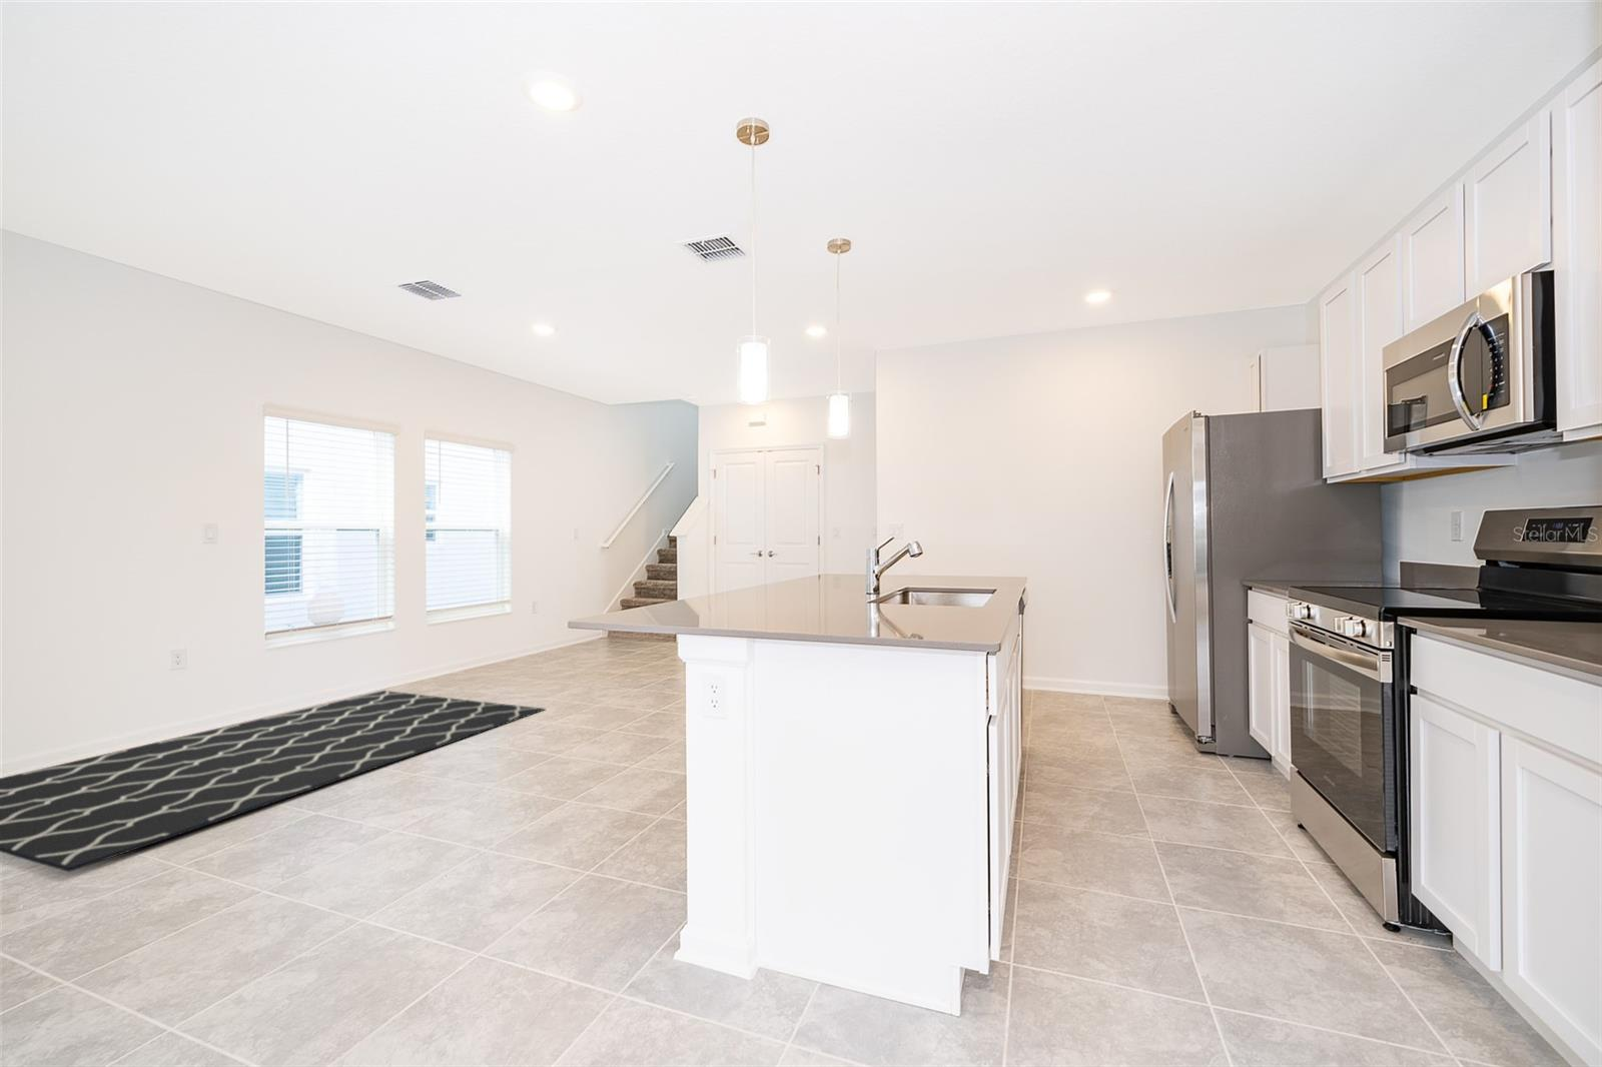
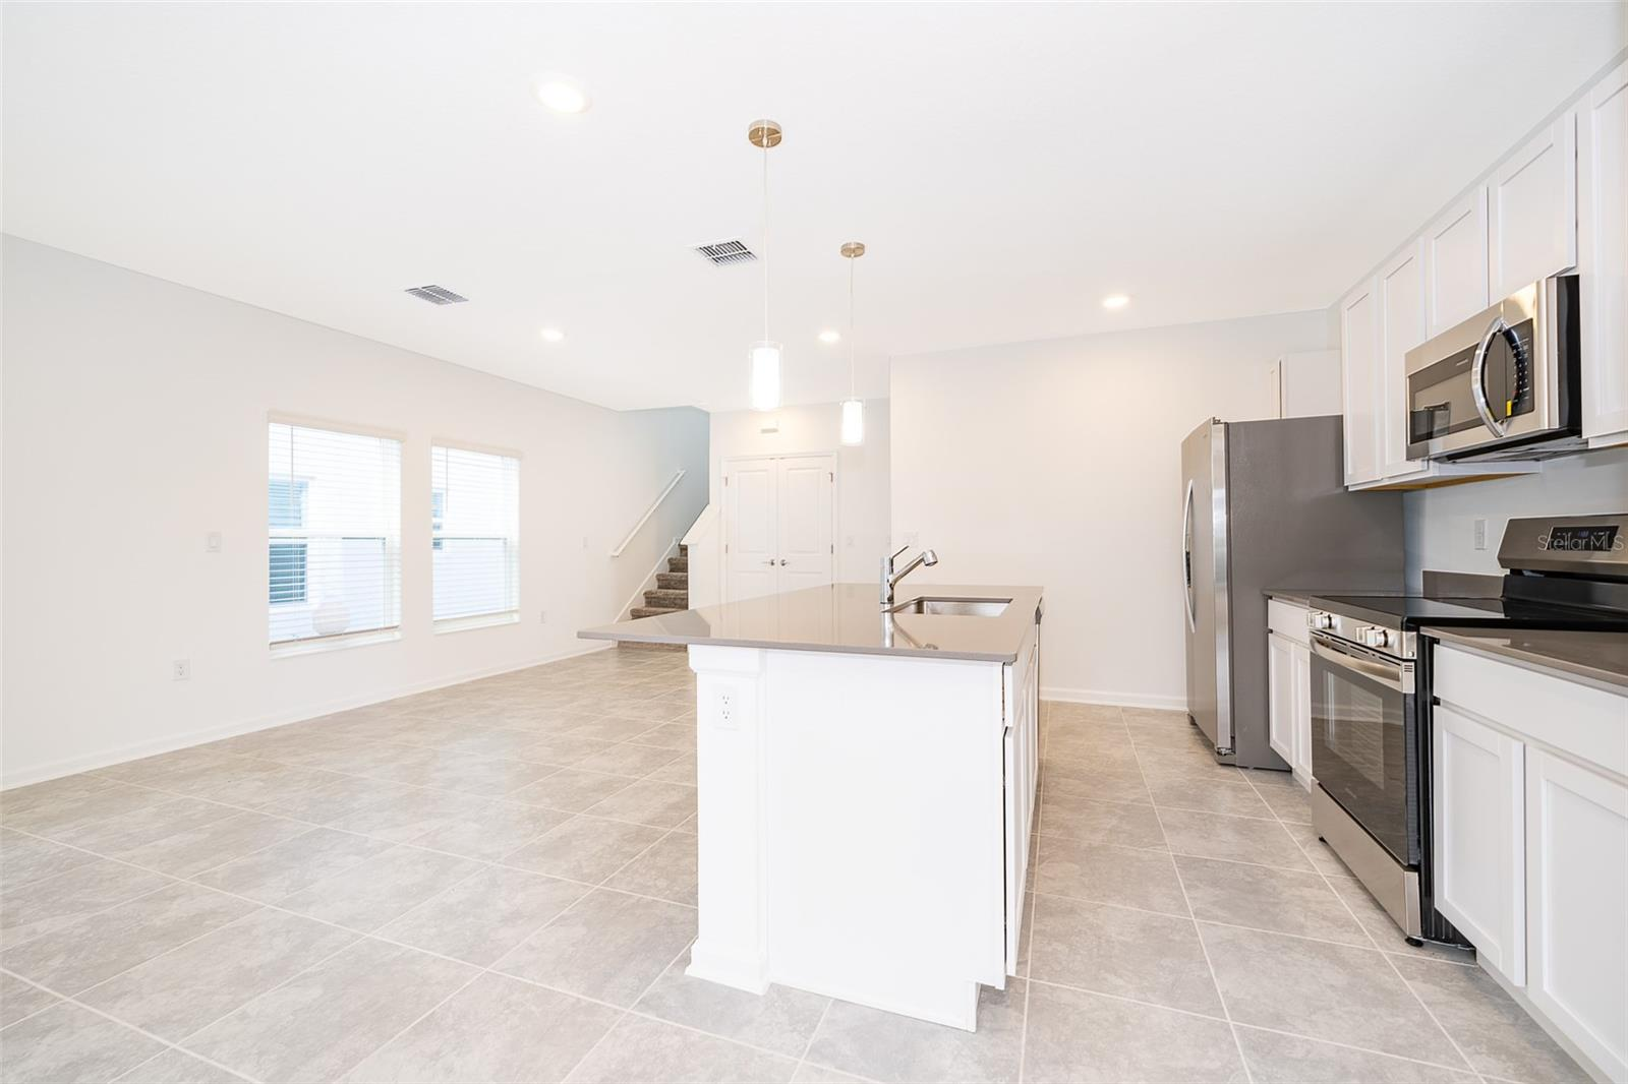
- rug [0,690,547,873]
